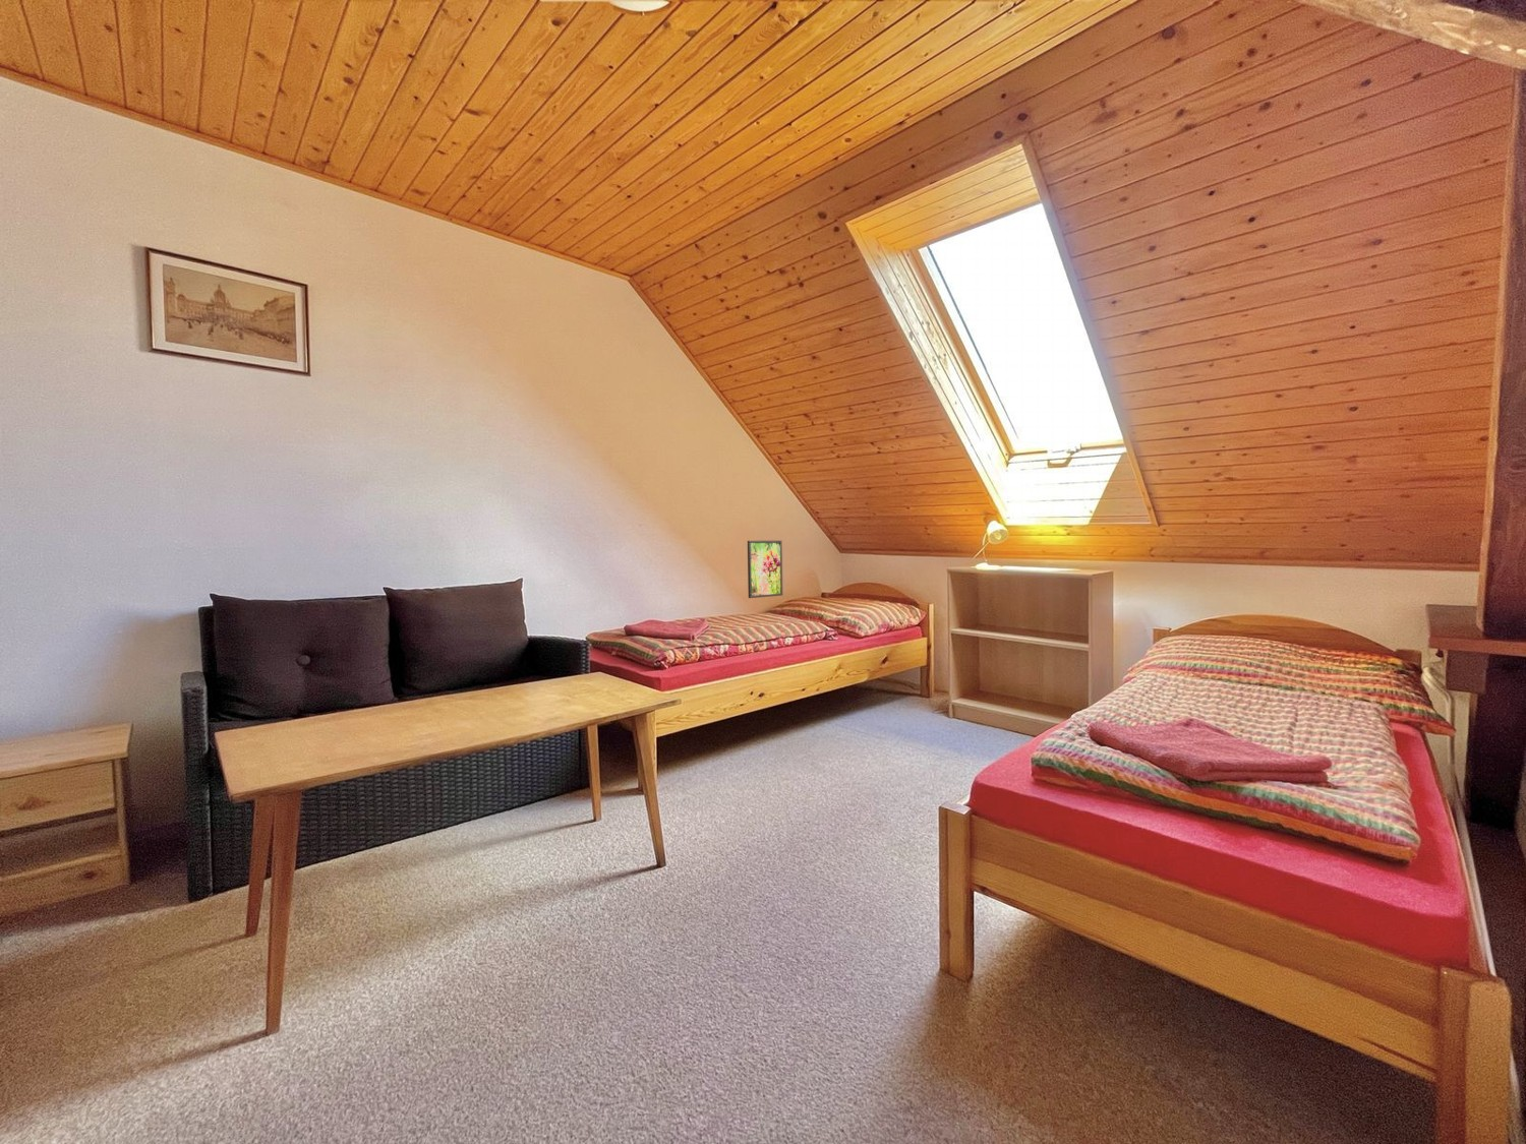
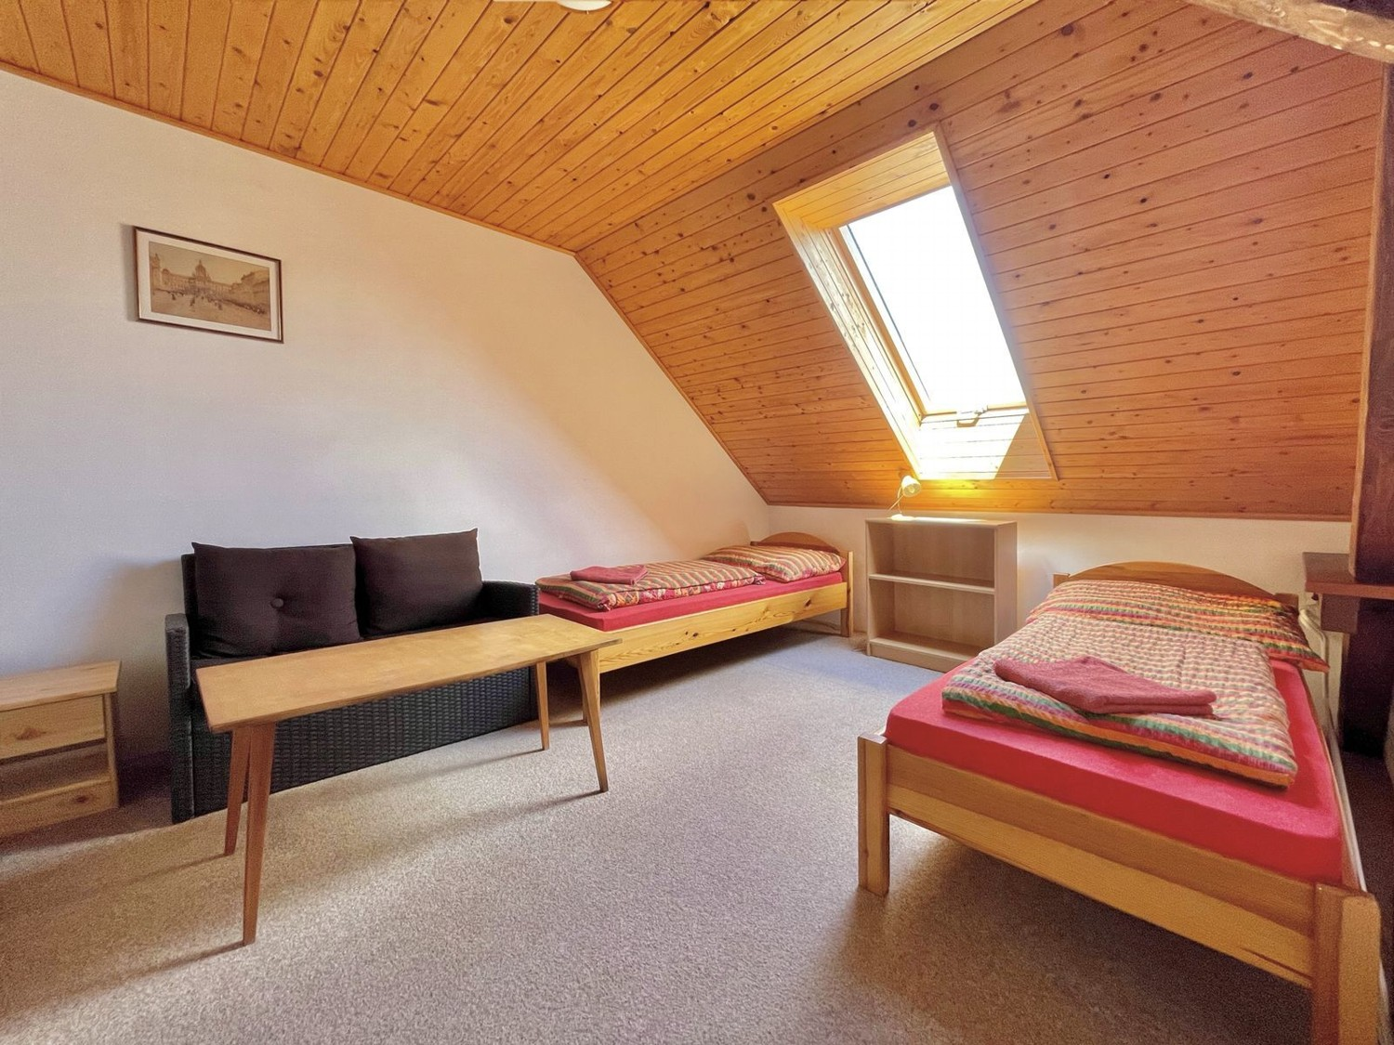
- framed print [746,540,783,598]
